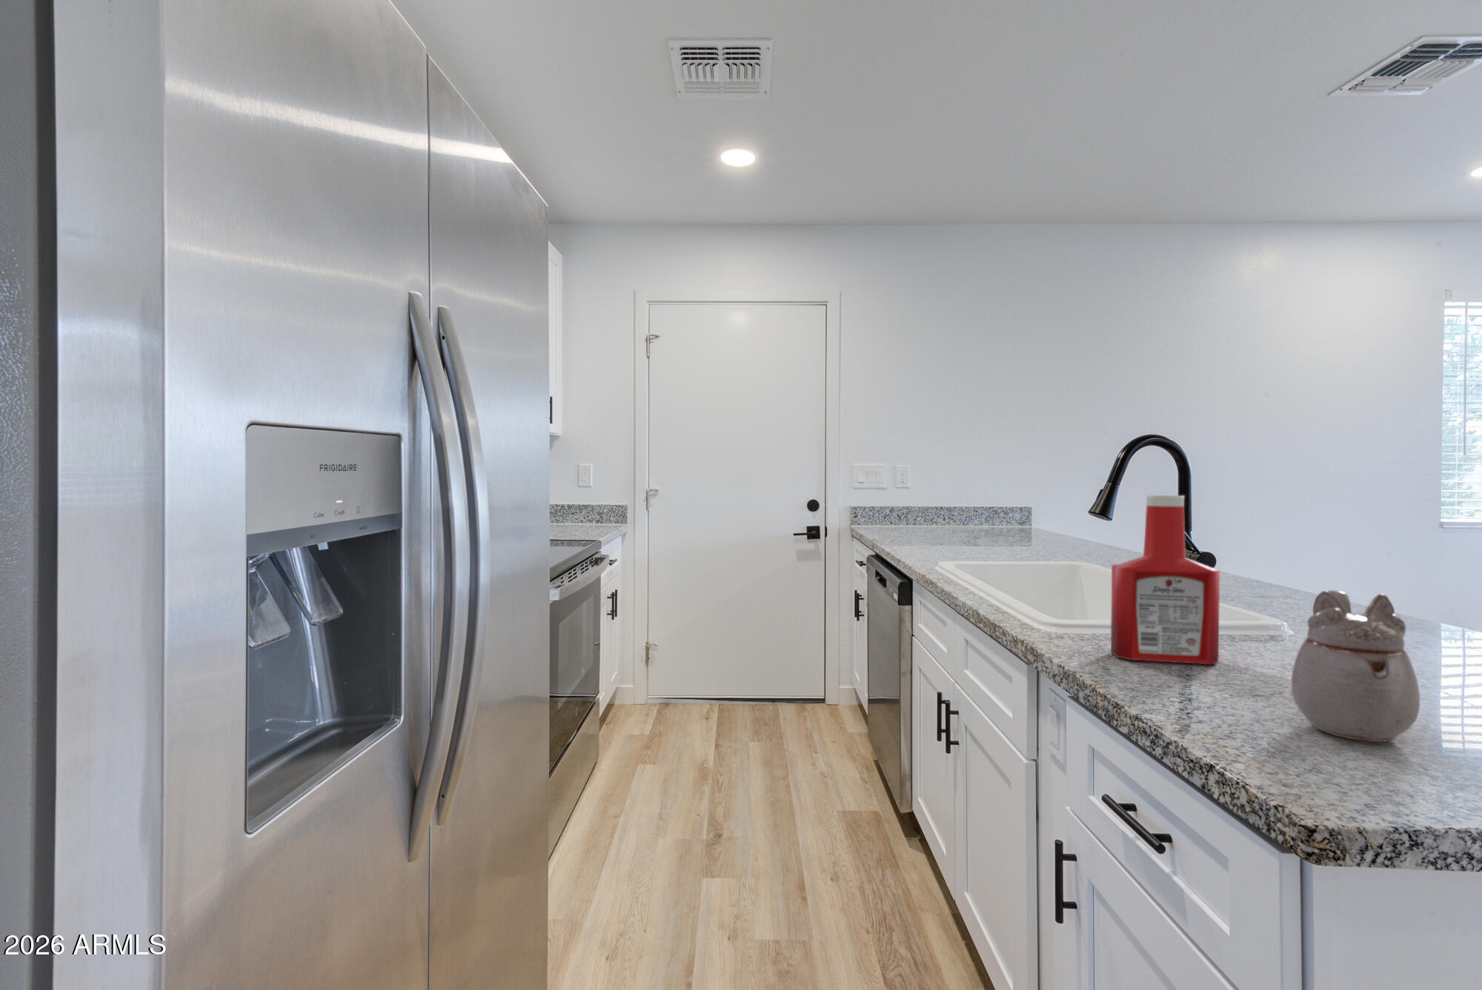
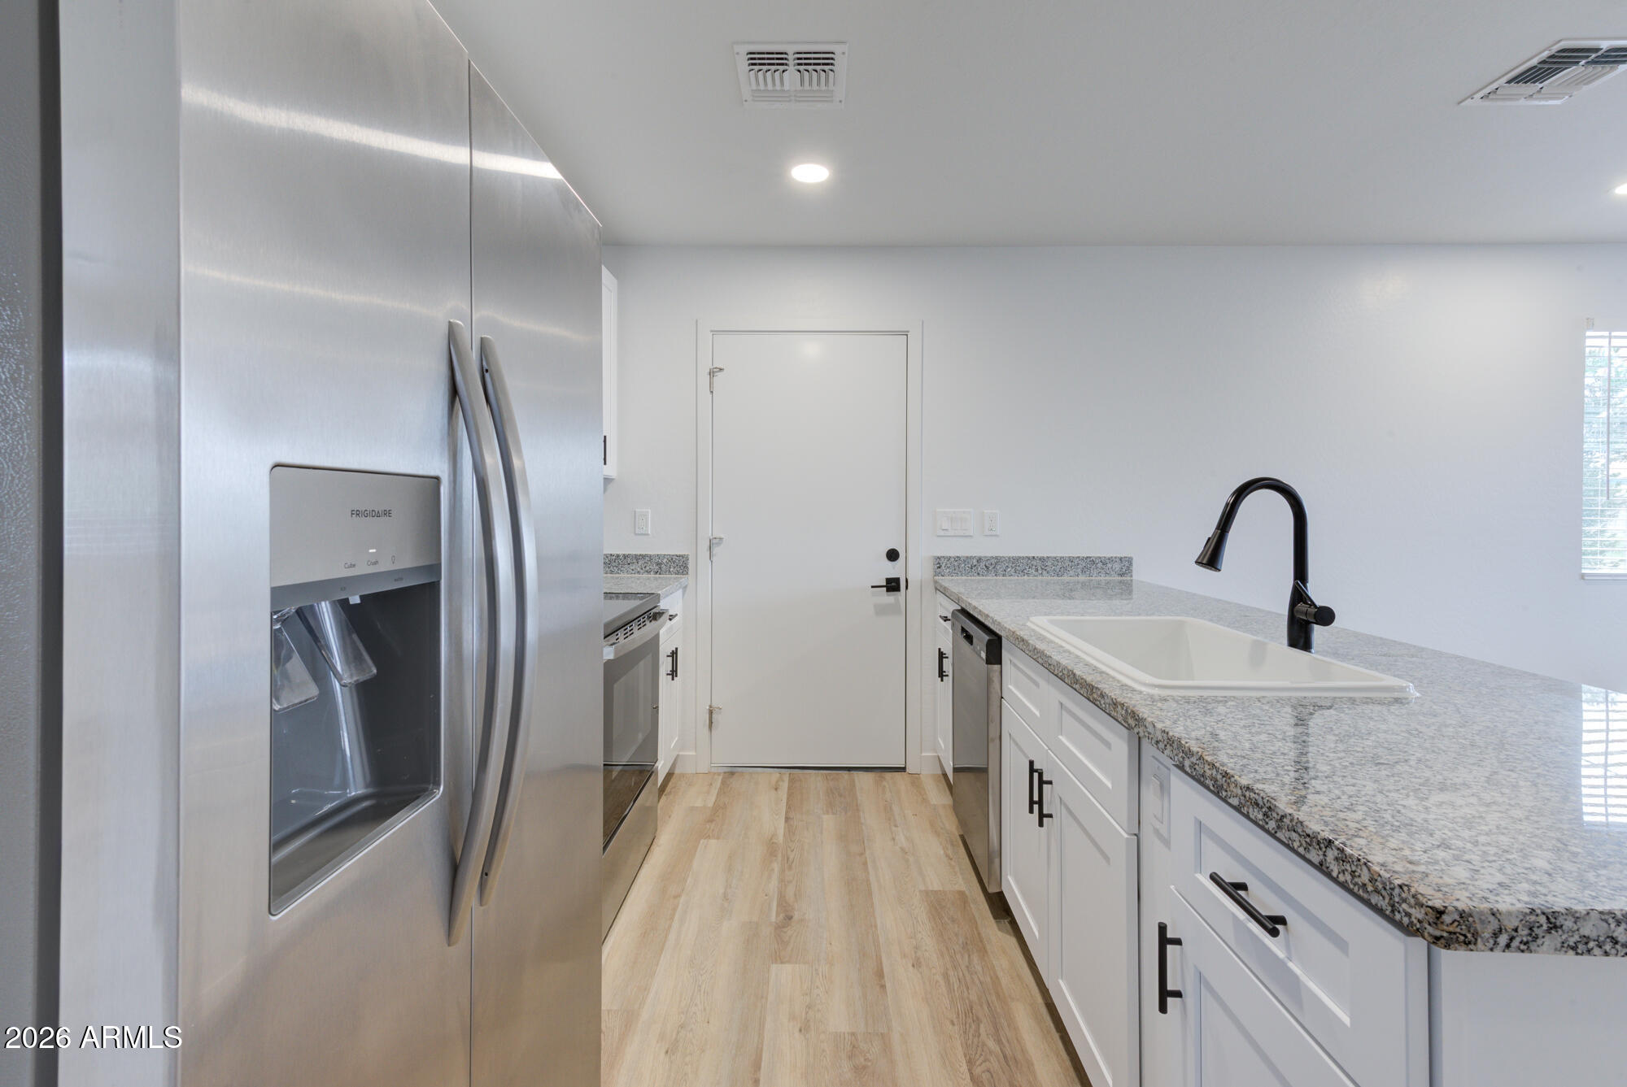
- soap bottle [1110,495,1220,665]
- teapot [1291,589,1420,742]
